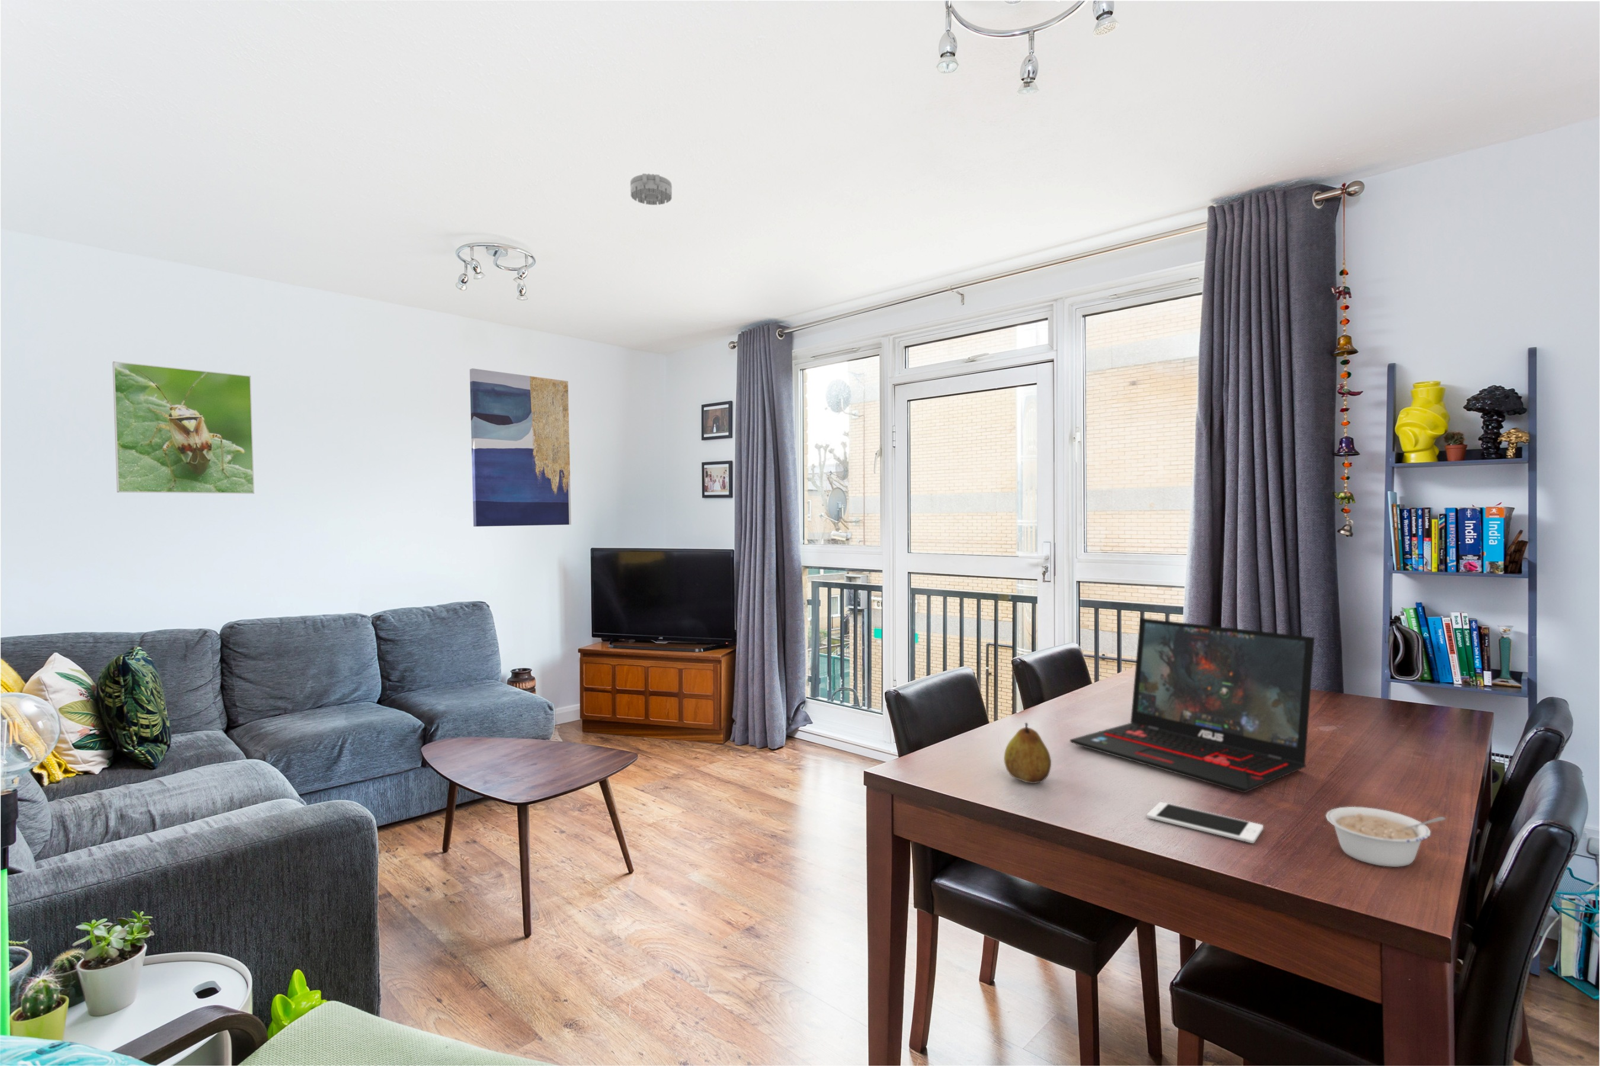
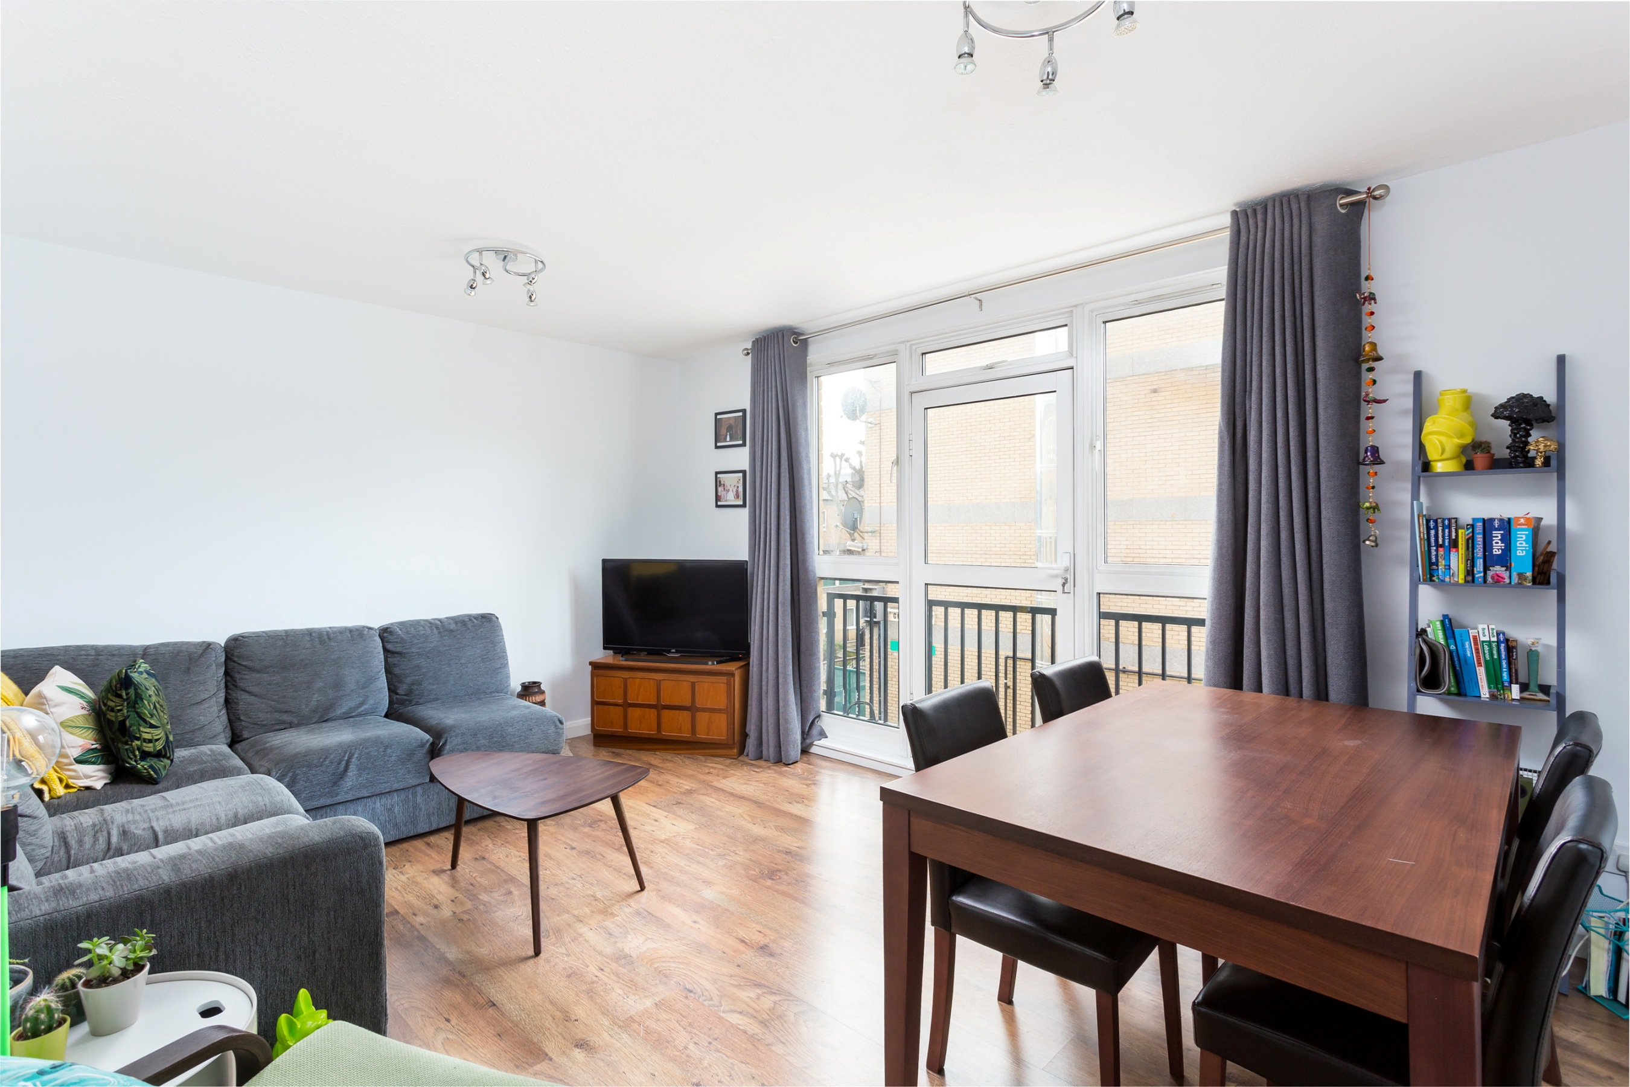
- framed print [112,360,255,495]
- cell phone [1146,801,1264,844]
- wall art [469,368,571,527]
- smoke detector [630,173,673,206]
- laptop [1069,617,1315,794]
- legume [1325,805,1446,867]
- fruit [1004,722,1052,784]
